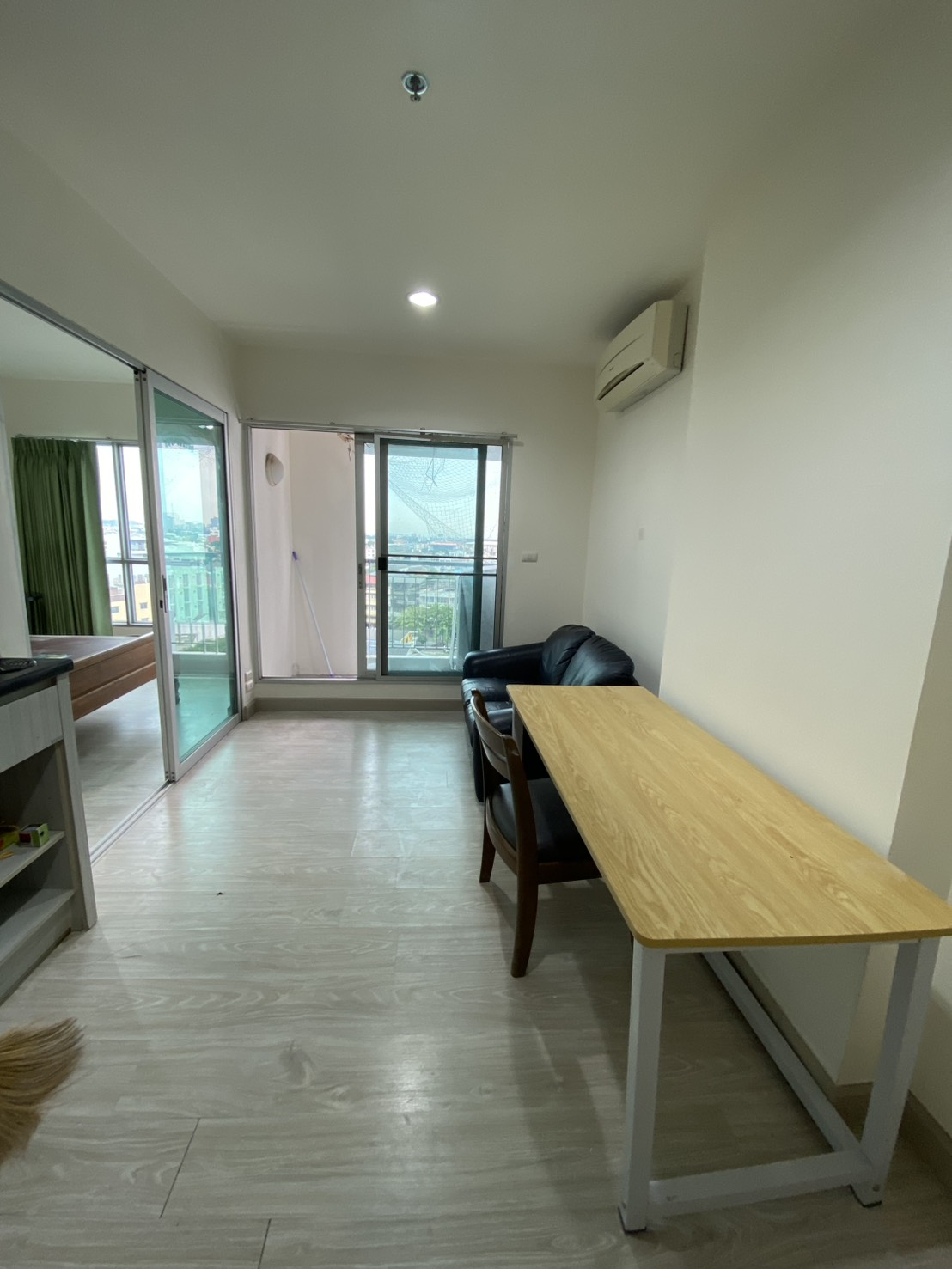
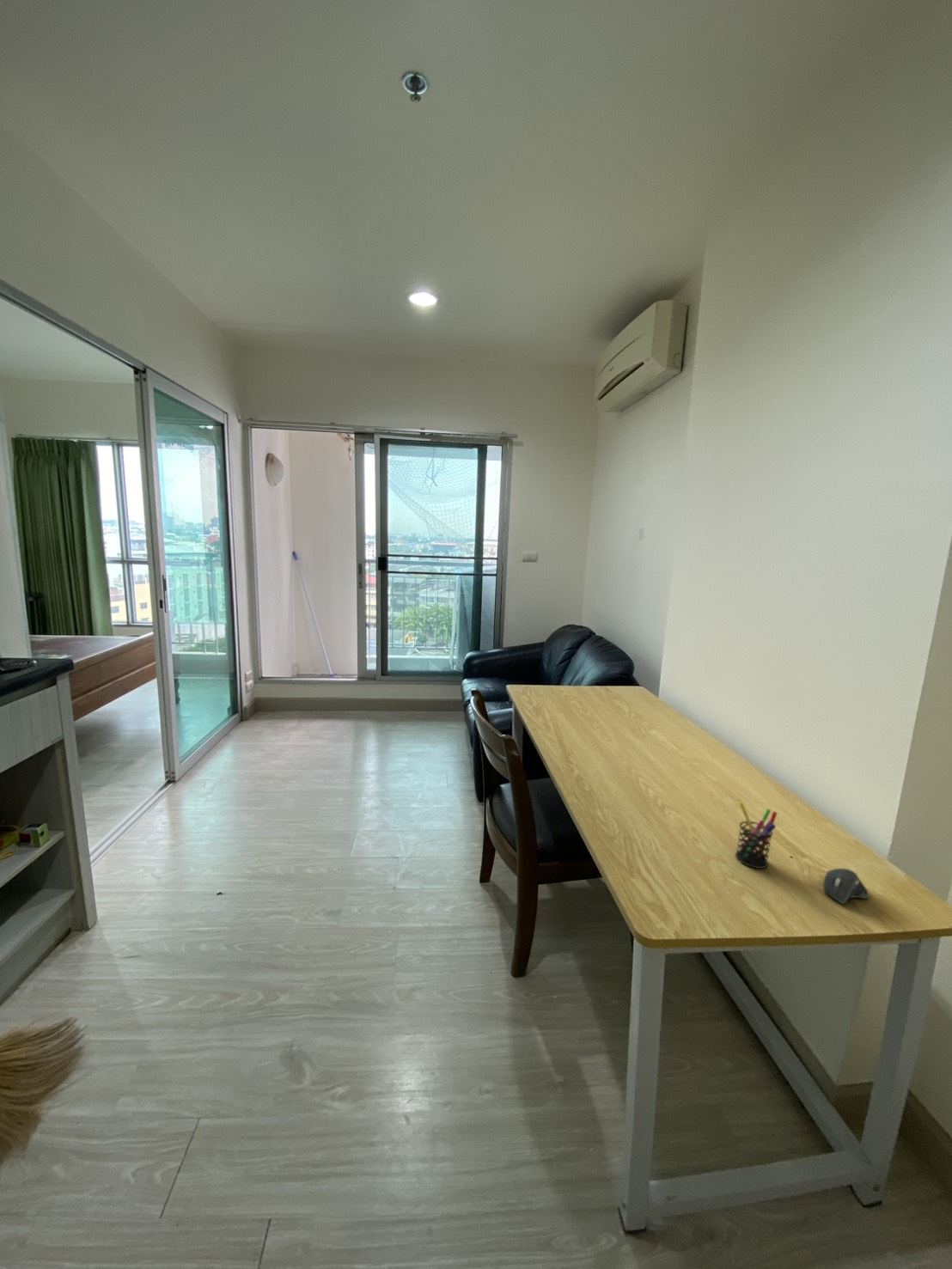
+ computer mouse [822,868,870,905]
+ pen holder [735,802,778,869]
